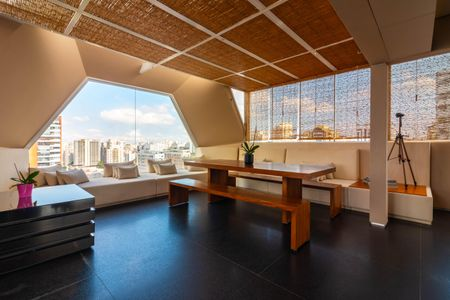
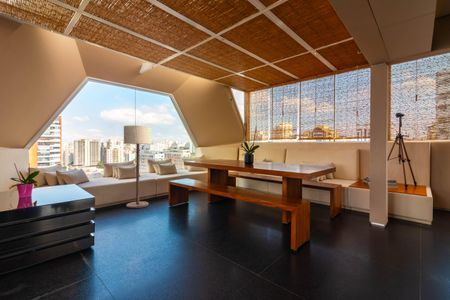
+ floor lamp [123,125,153,209]
